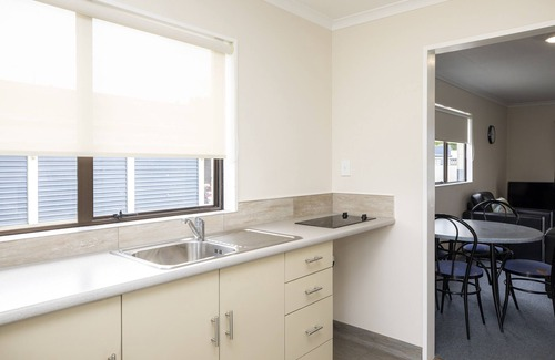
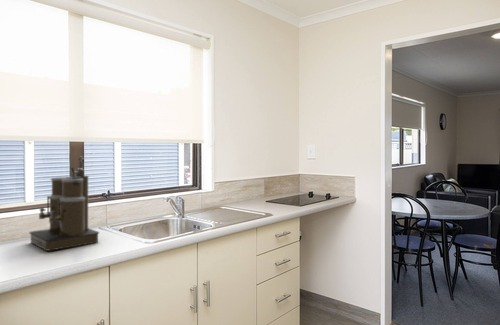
+ coffee maker [28,156,100,252]
